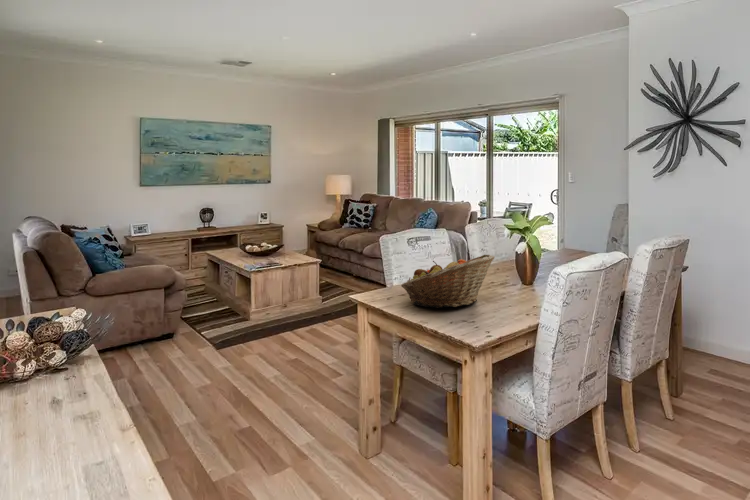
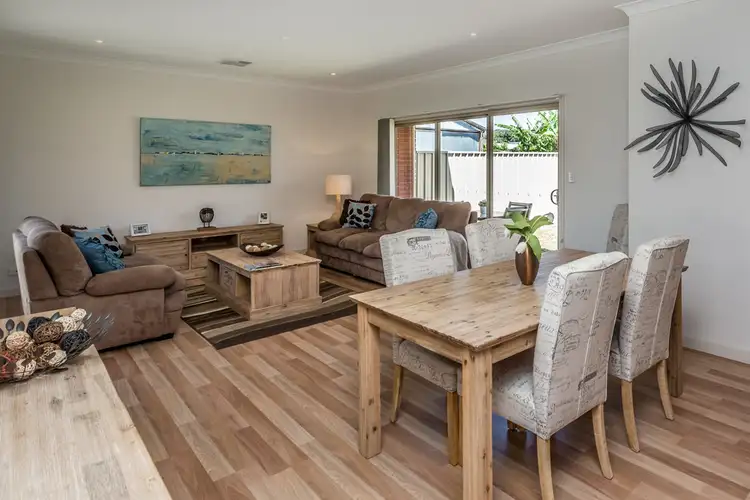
- fruit basket [400,254,496,309]
